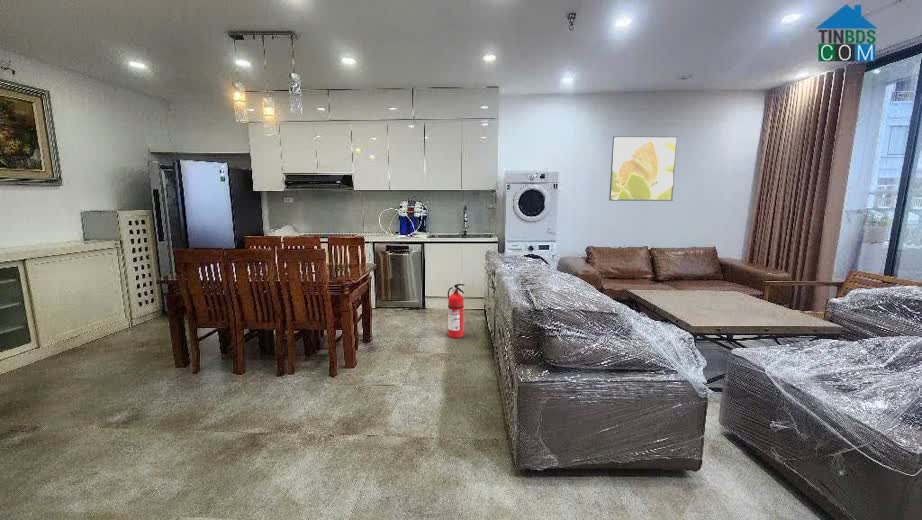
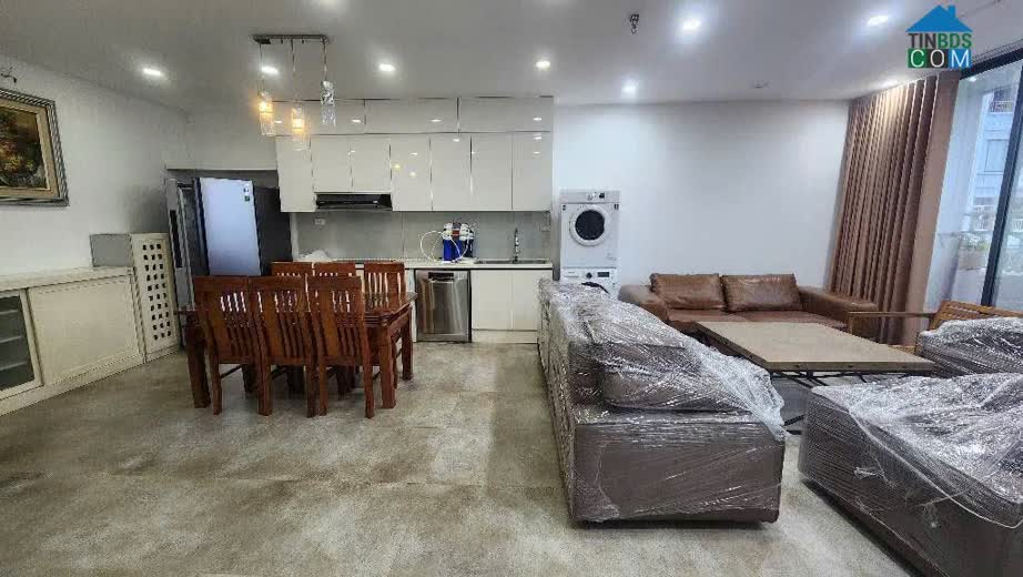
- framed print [608,135,679,202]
- fire extinguisher [447,283,465,339]
